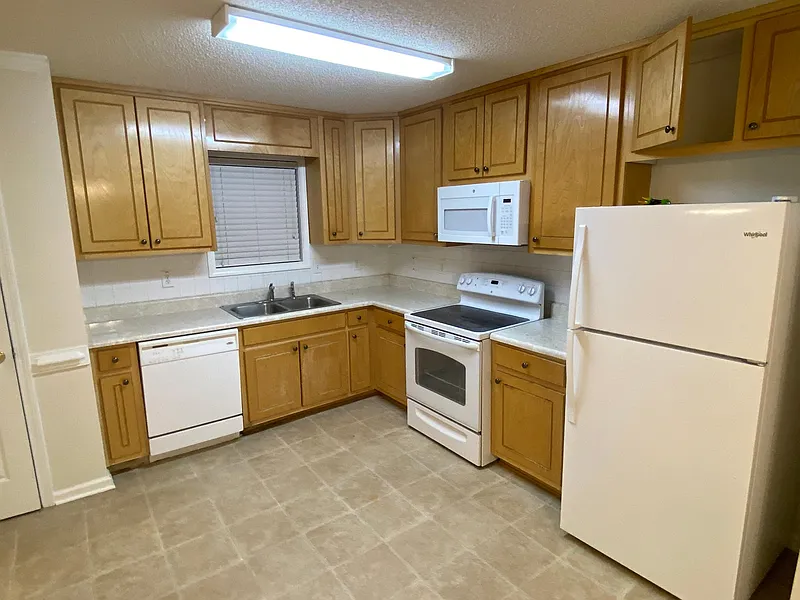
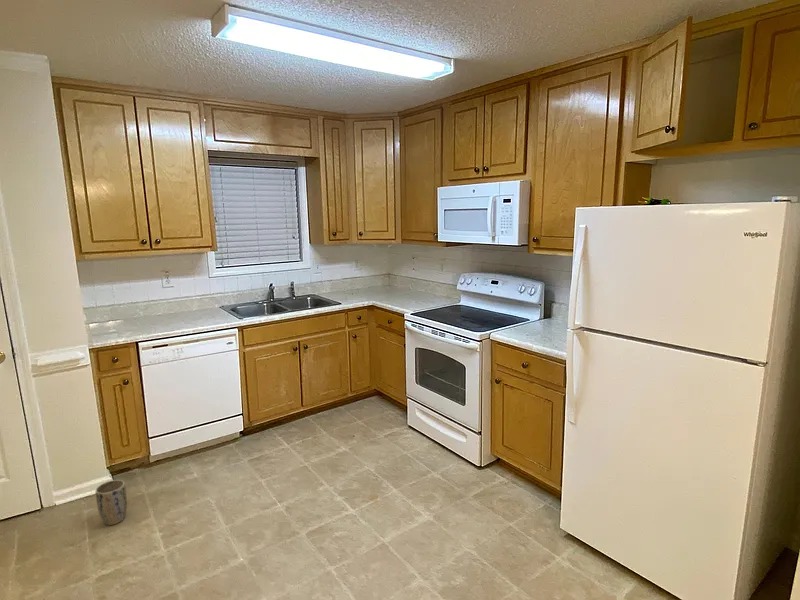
+ plant pot [95,479,128,526]
